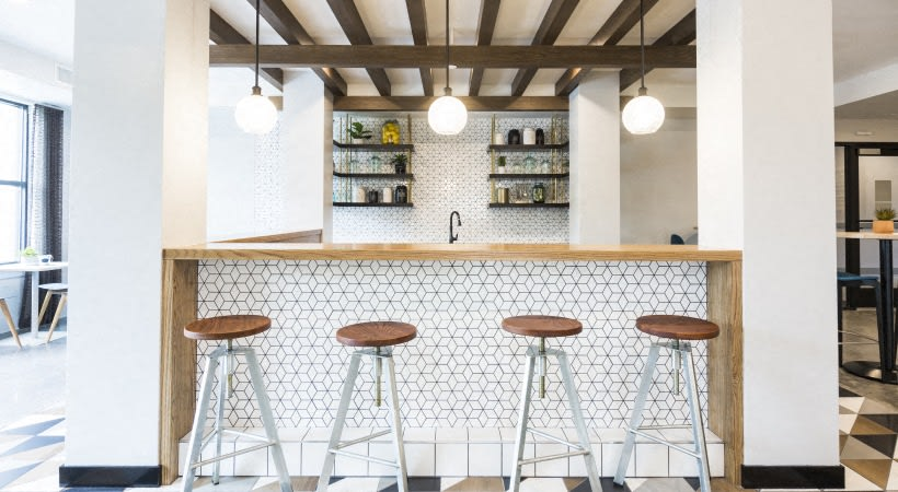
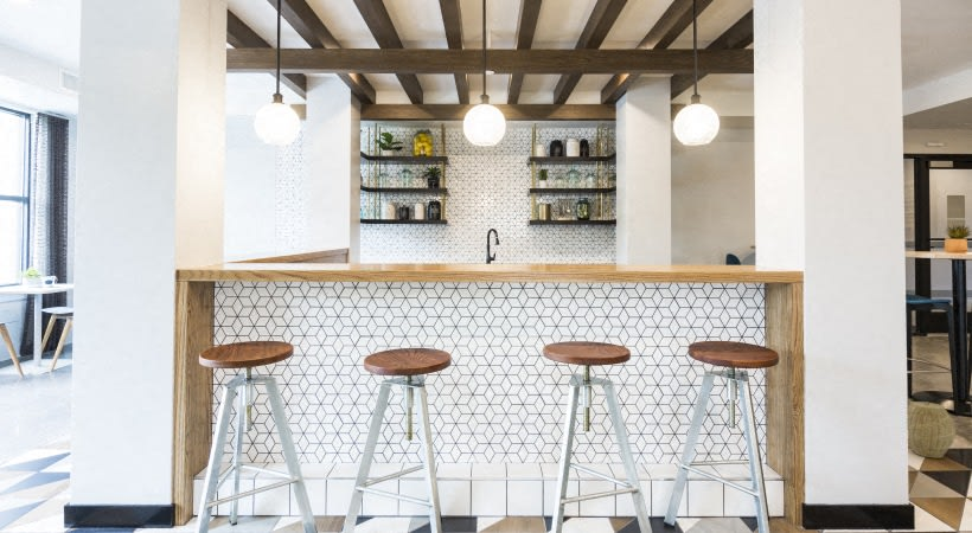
+ woven basket [907,400,957,460]
